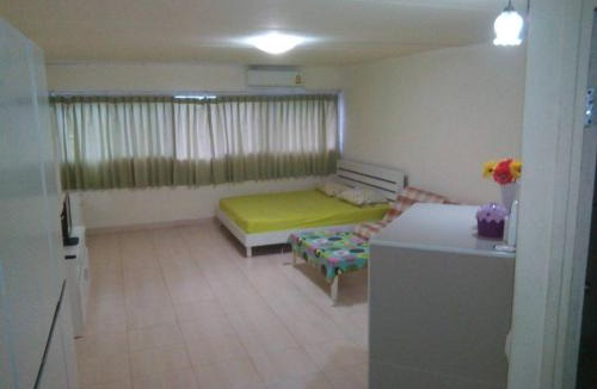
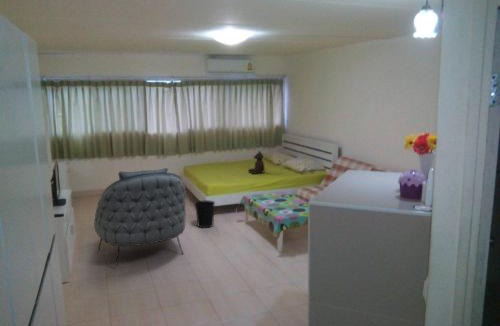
+ wastebasket [194,199,216,229]
+ armchair [93,167,187,268]
+ teddy bear [247,149,265,175]
